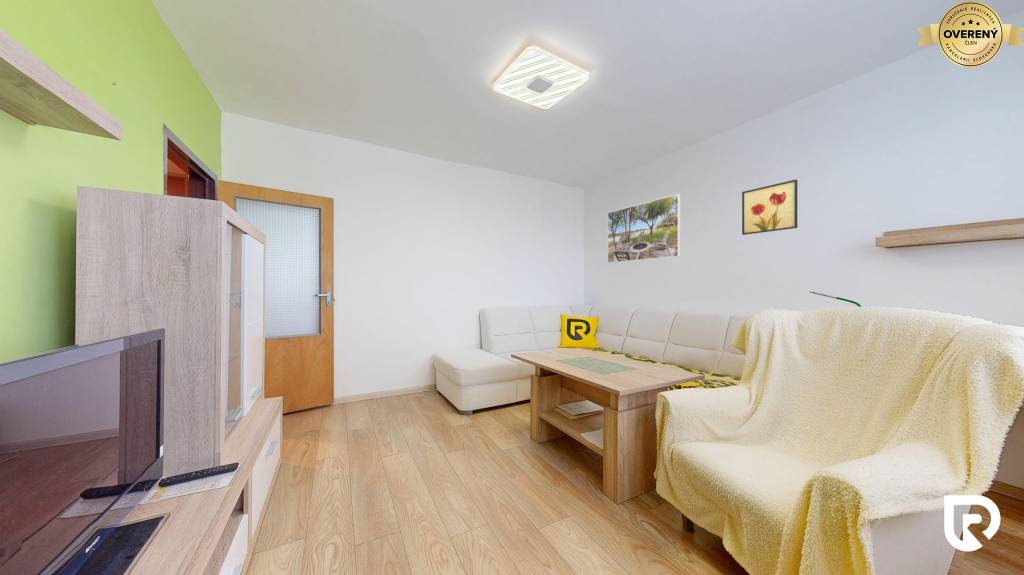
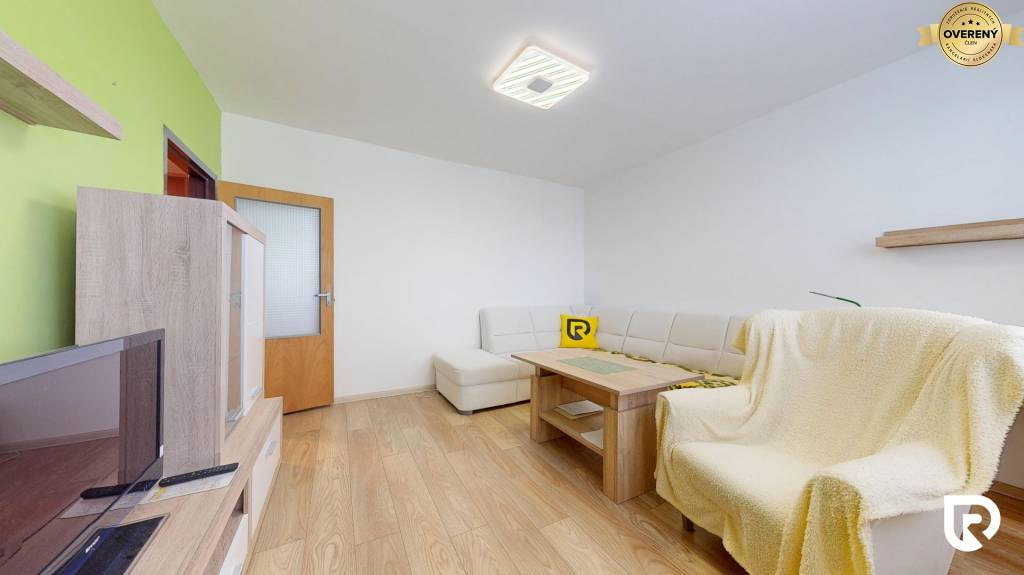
- wall art [741,178,798,236]
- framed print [607,193,681,264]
